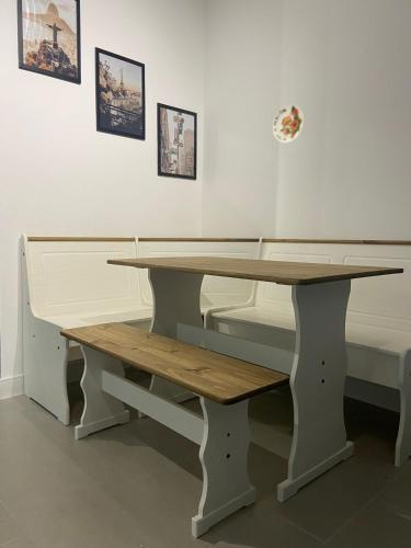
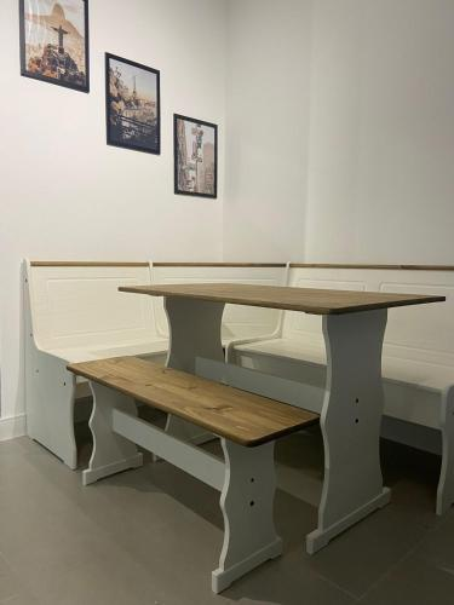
- decorative plate [272,103,305,144]
